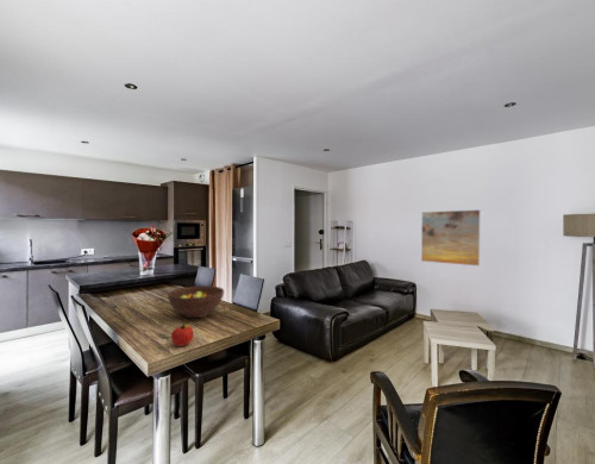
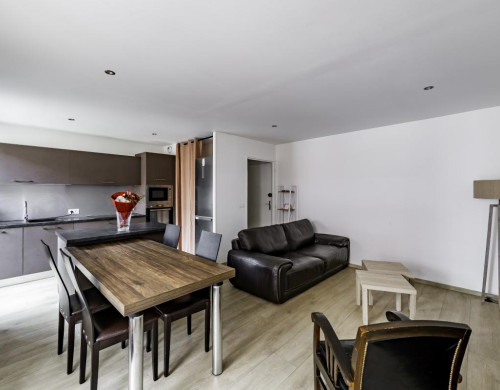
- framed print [420,208,481,268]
- apple [170,322,194,347]
- fruit bowl [167,284,225,319]
